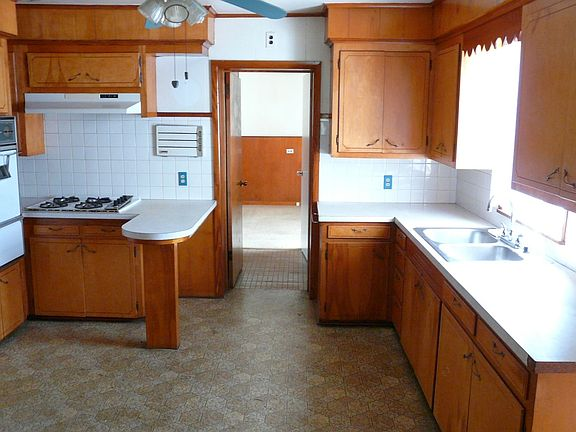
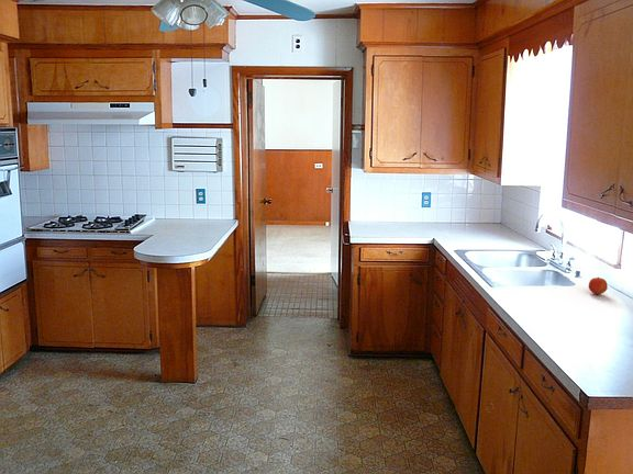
+ apple [588,276,609,296]
